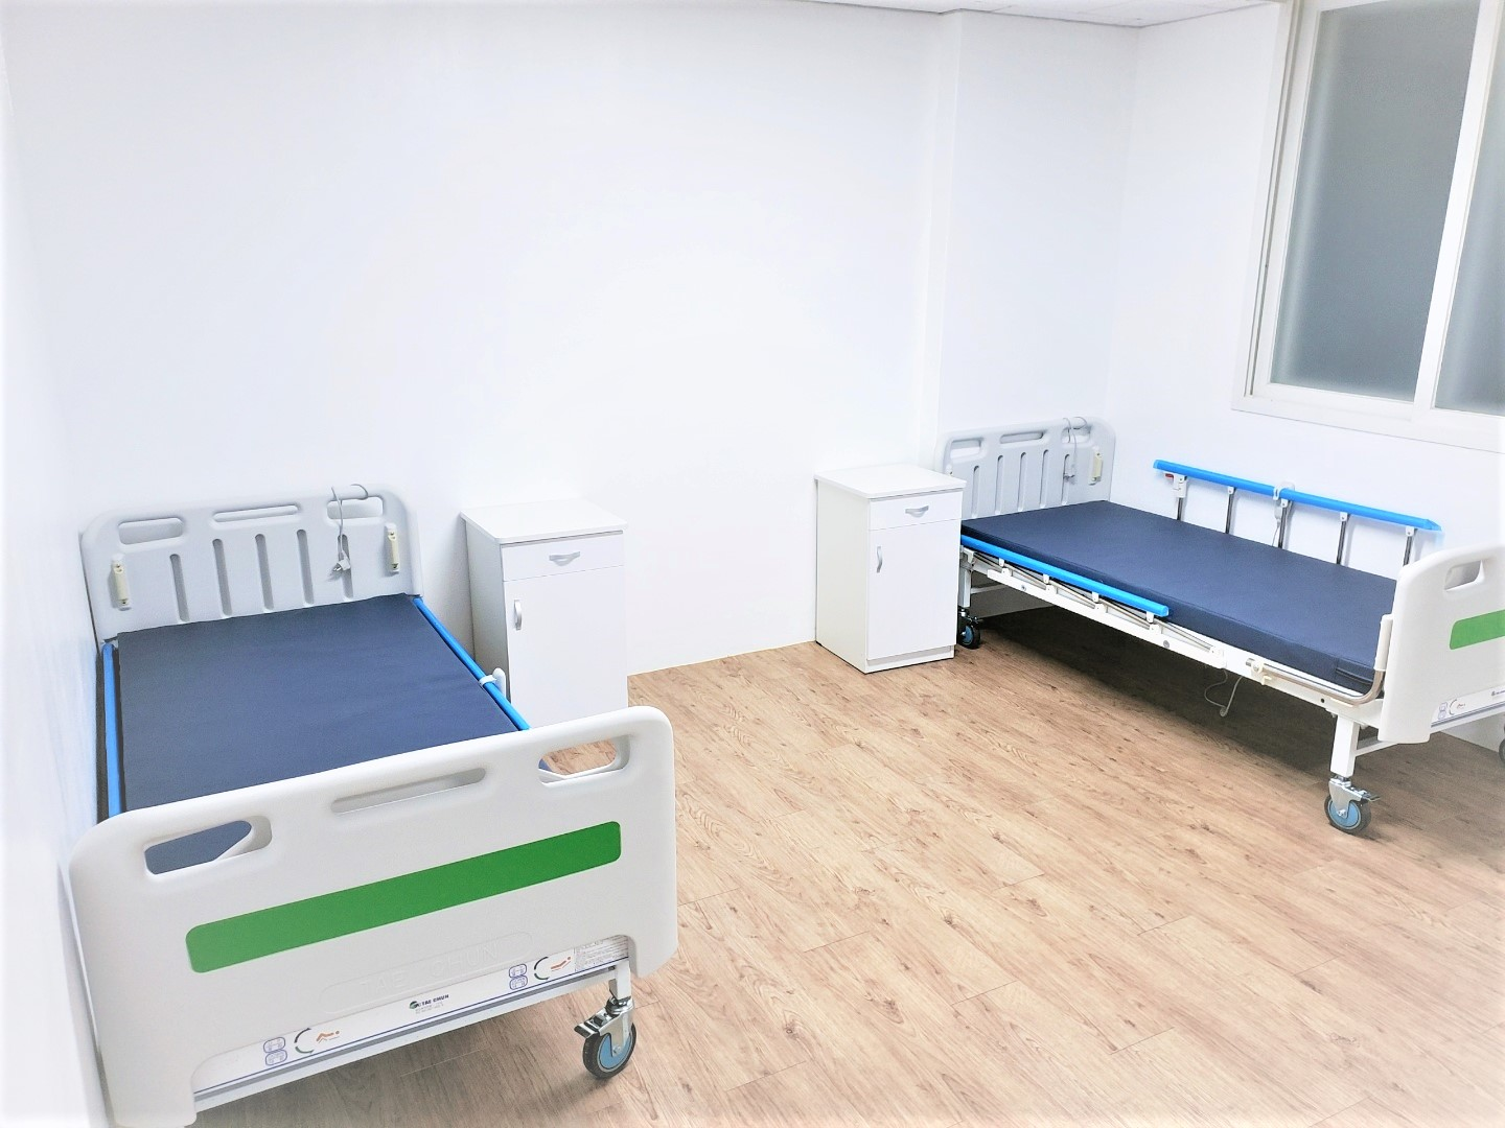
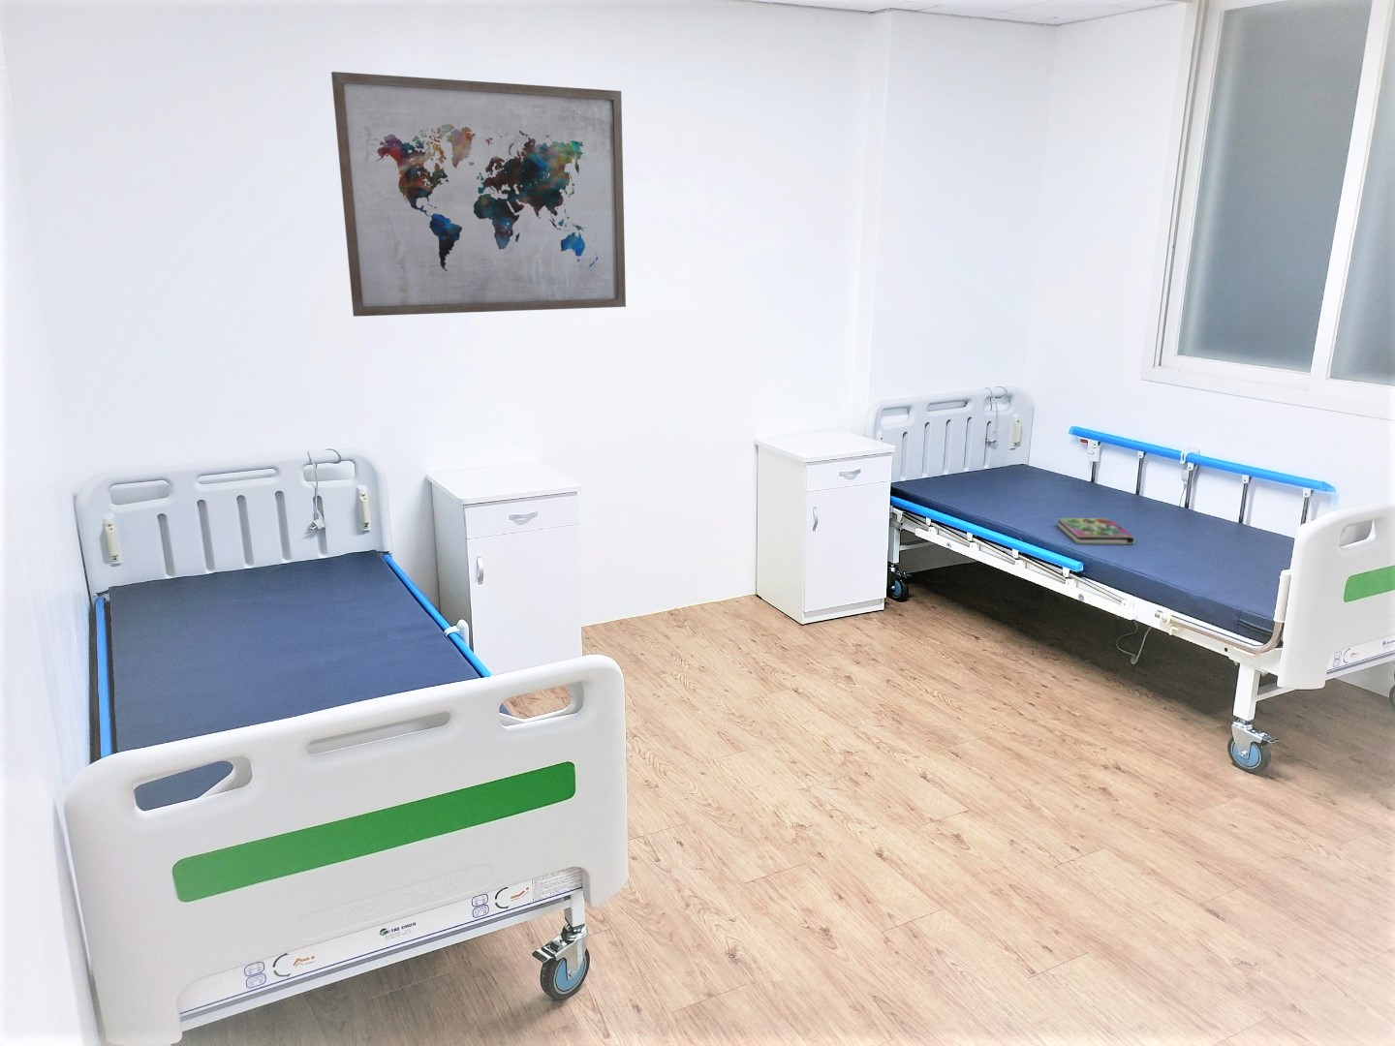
+ wall art [331,70,627,318]
+ book [1056,518,1136,545]
